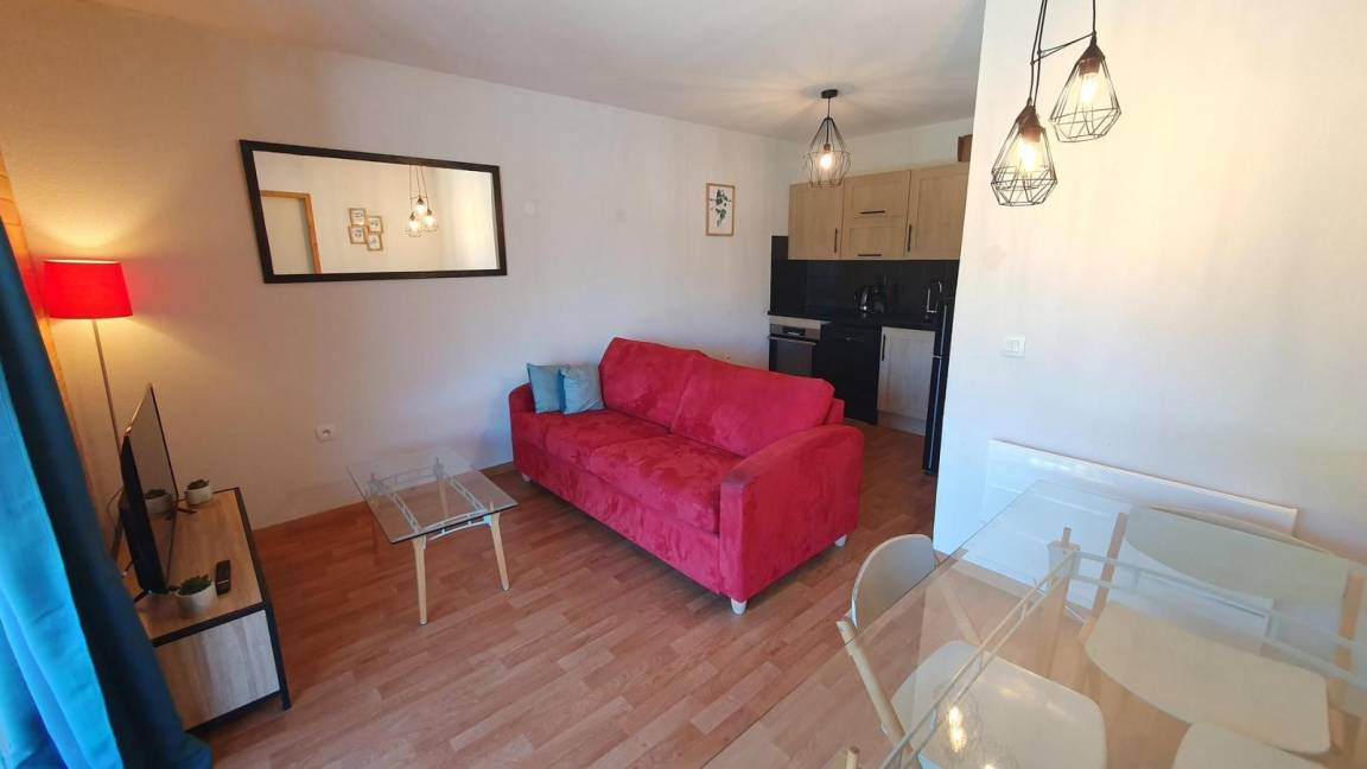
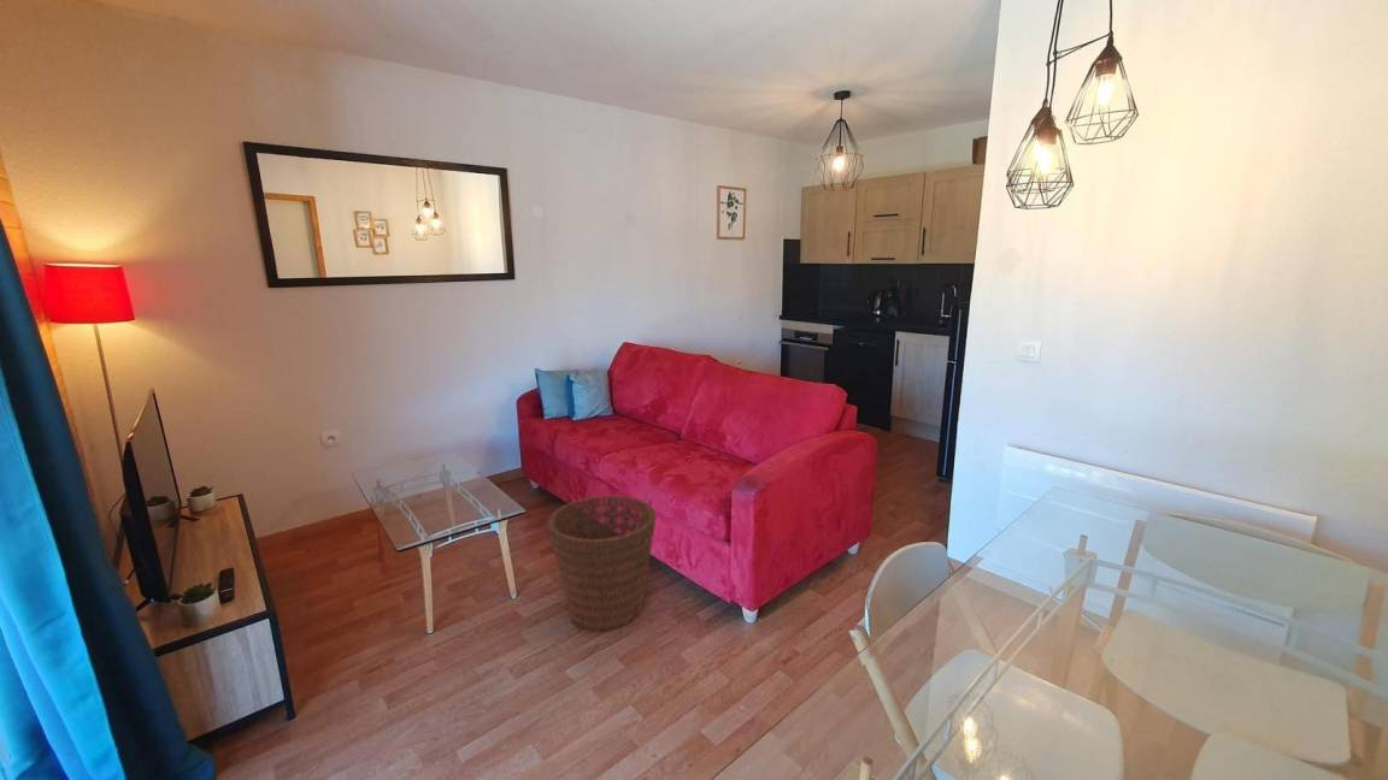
+ basket [546,495,657,632]
